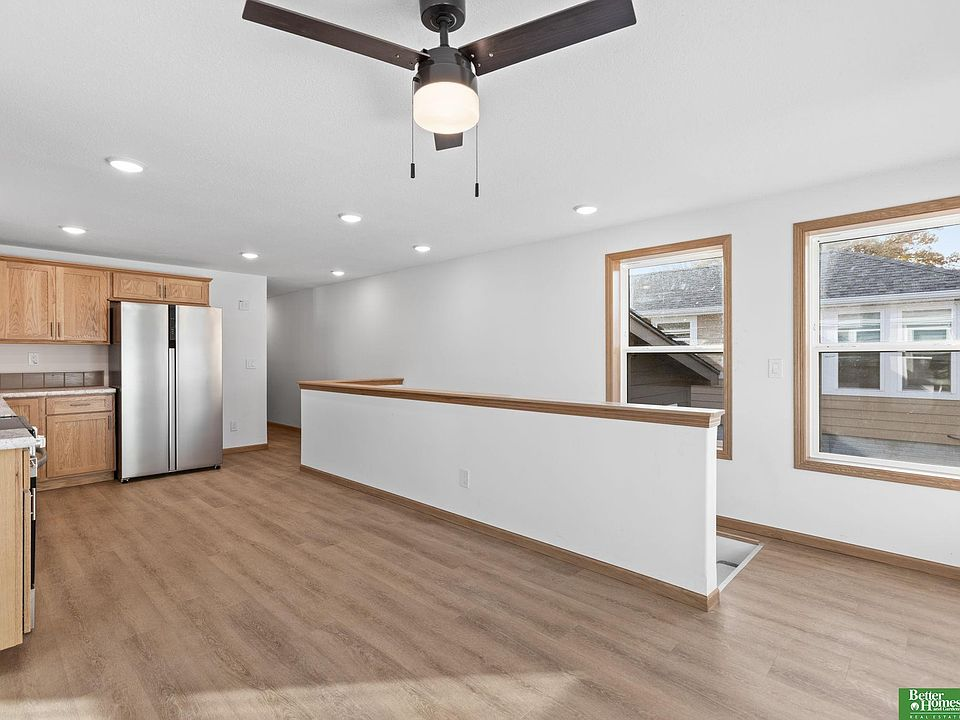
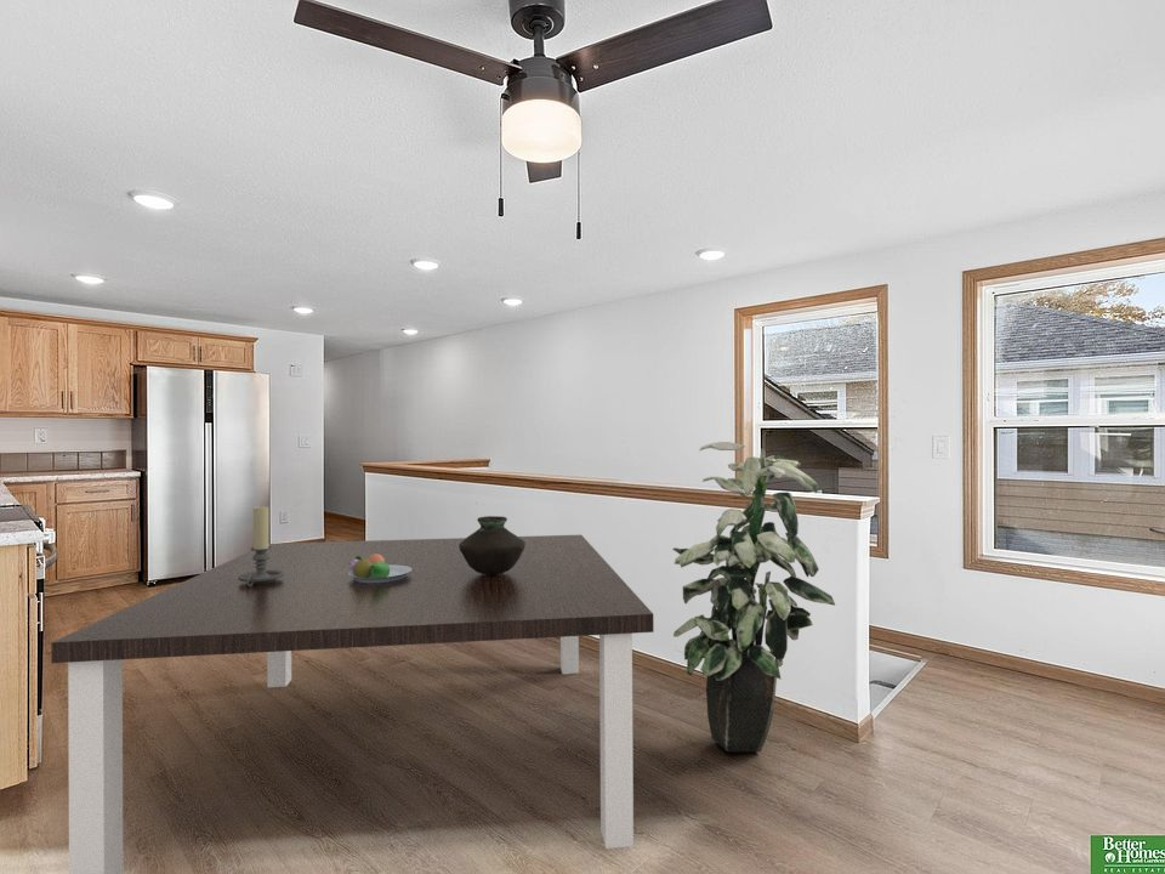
+ vase [459,515,525,575]
+ indoor plant [671,441,836,753]
+ dining table [50,534,655,874]
+ candle holder [238,505,284,586]
+ fruit bowl [348,554,411,583]
